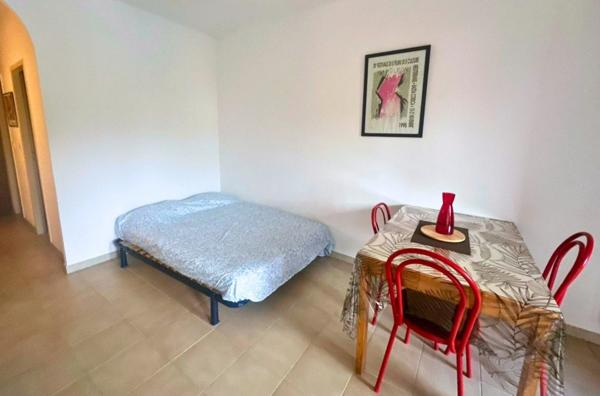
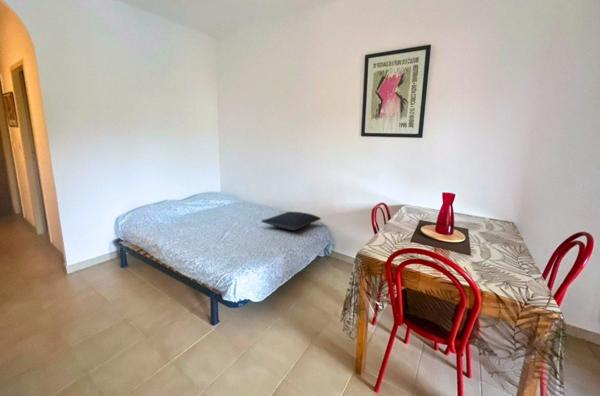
+ pillow [260,211,322,231]
